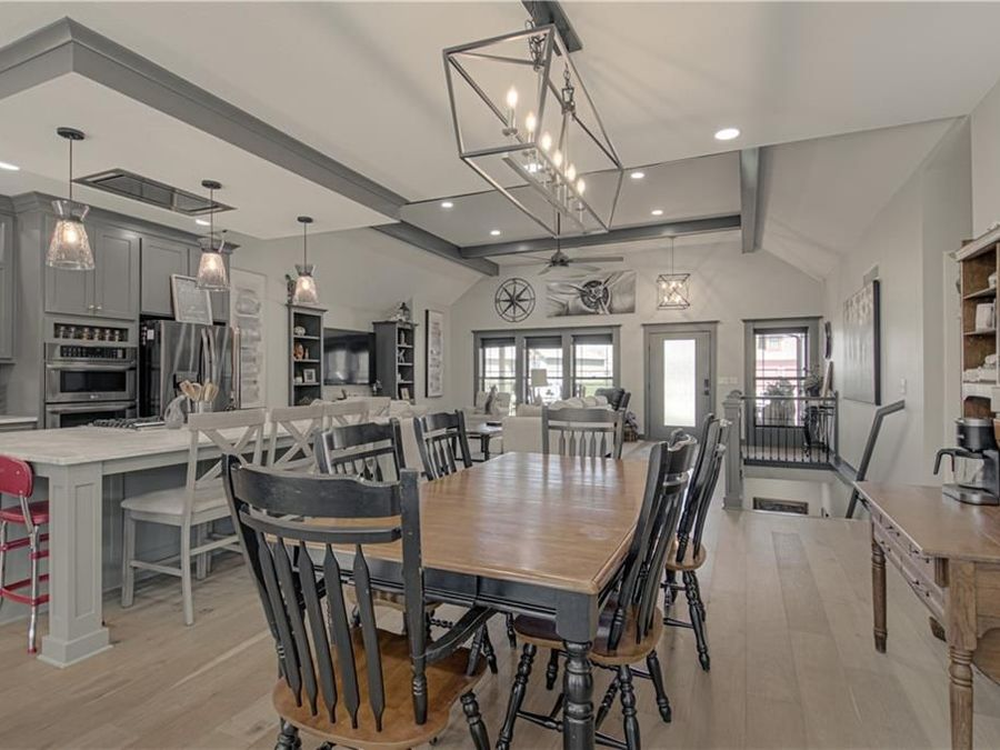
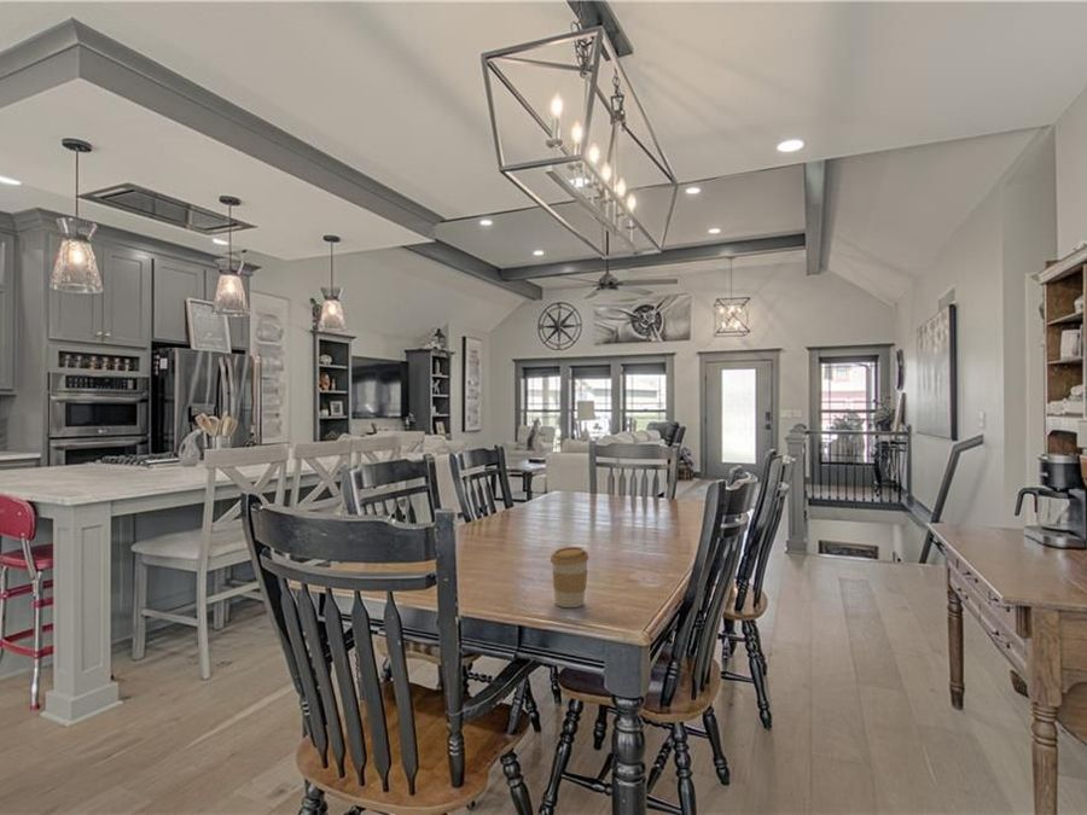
+ coffee cup [550,546,589,609]
